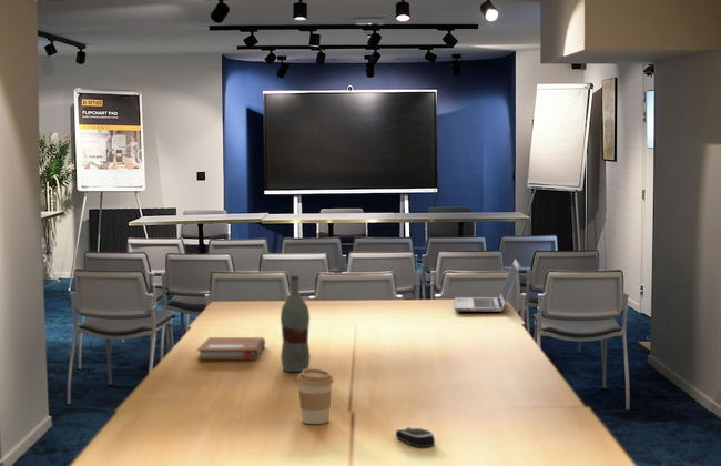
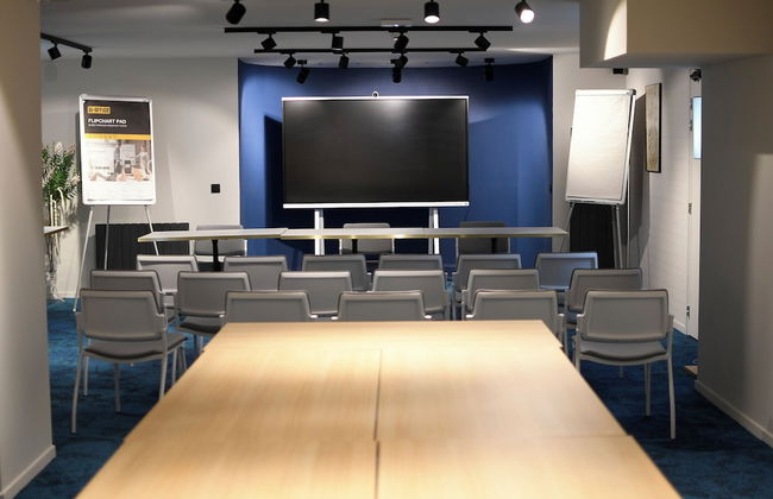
- notebook [196,336,266,361]
- laptop [454,257,521,313]
- bottle [280,275,312,373]
- coffee cup [296,368,334,425]
- computer mouse [395,426,436,448]
